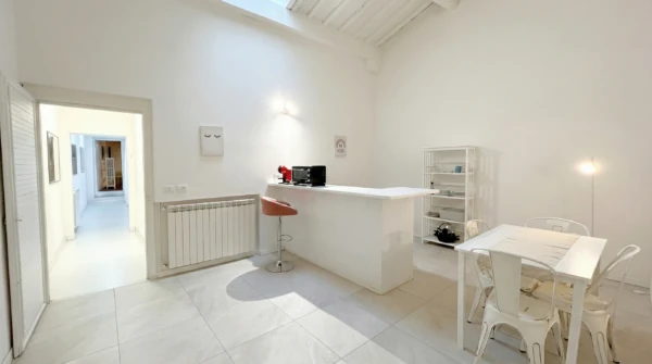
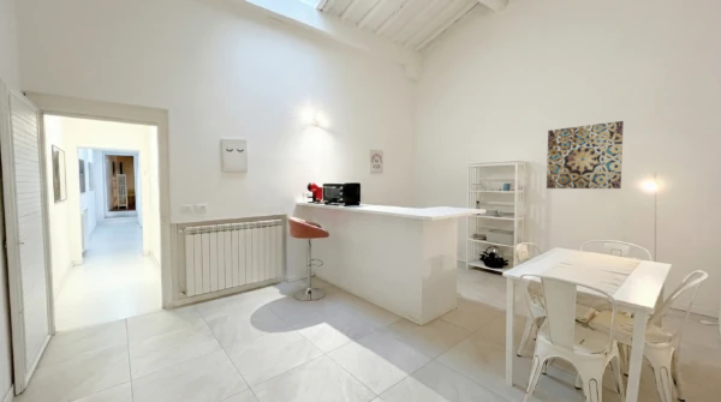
+ wall art [546,120,625,190]
